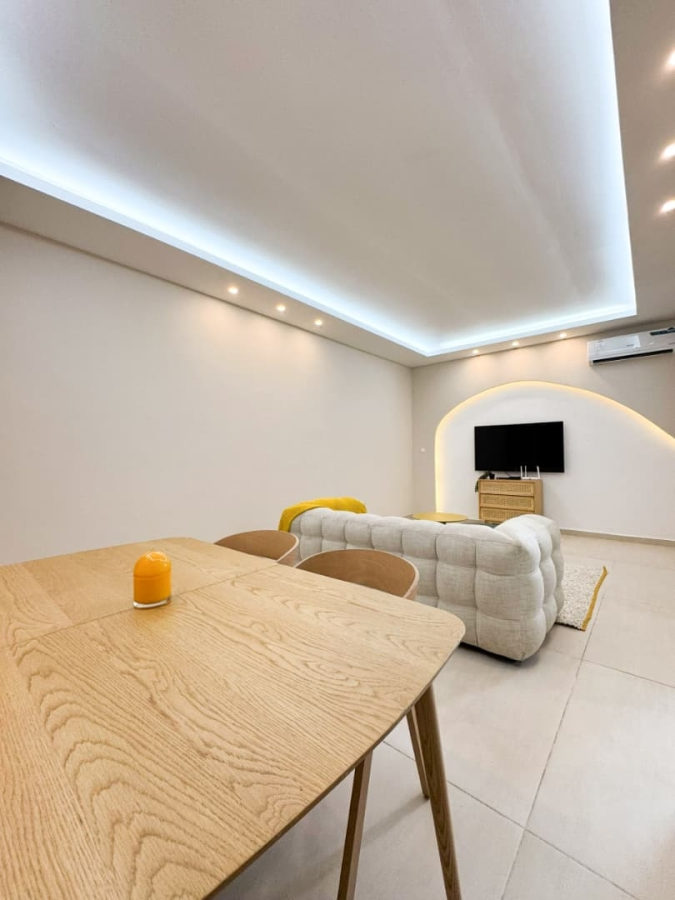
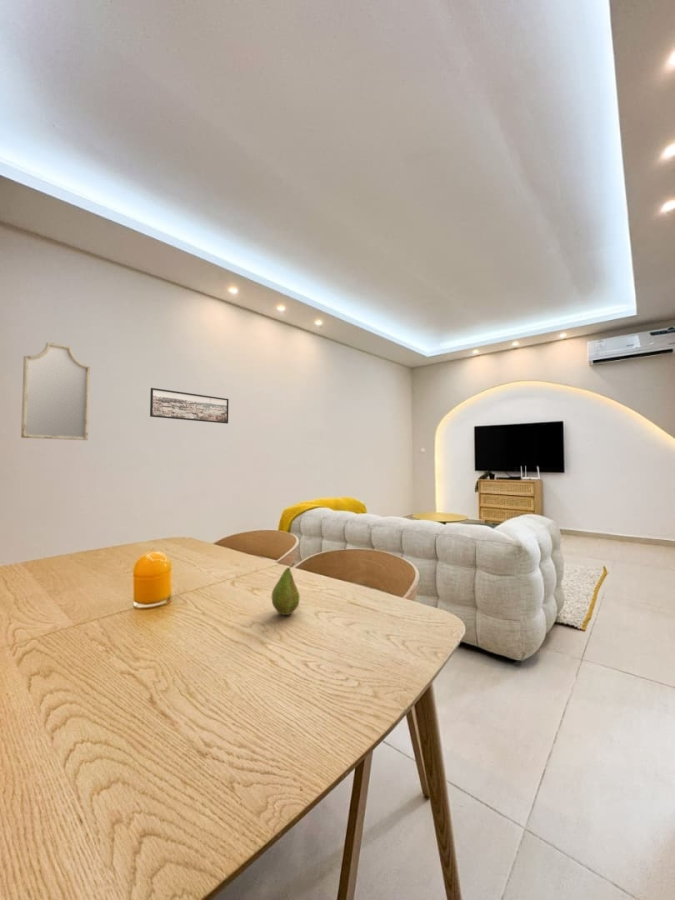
+ home mirror [20,341,91,441]
+ fruit [271,562,301,616]
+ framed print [149,387,230,425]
